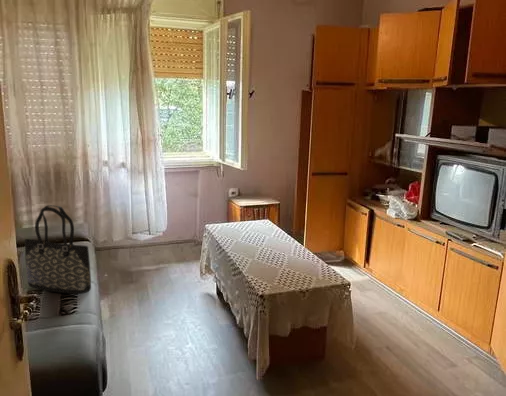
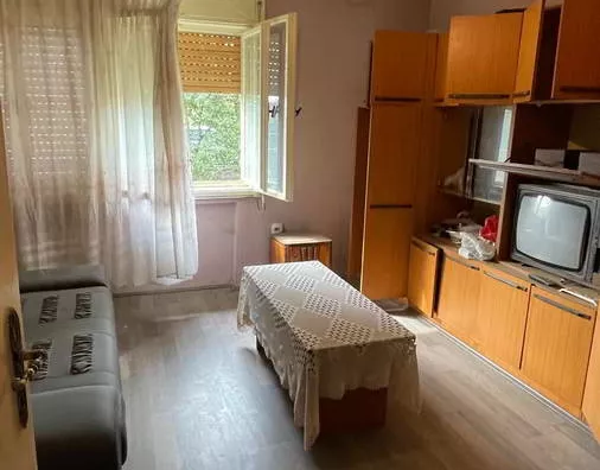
- tote bag [24,204,92,295]
